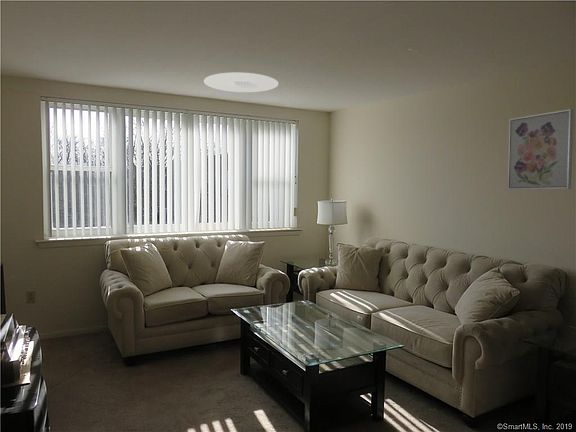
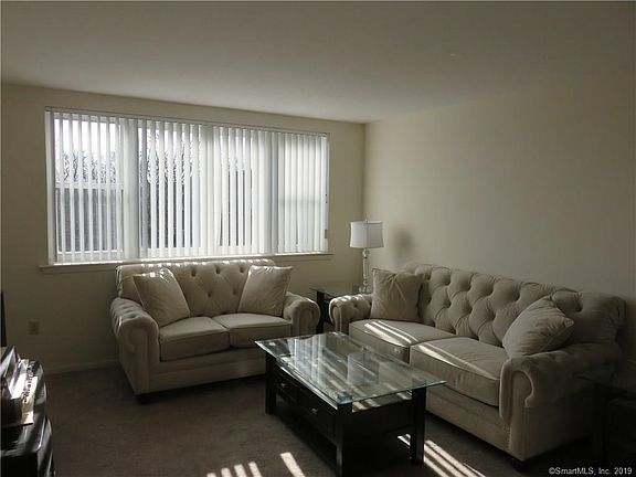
- wall art [507,108,575,191]
- ceiling light [203,71,279,93]
